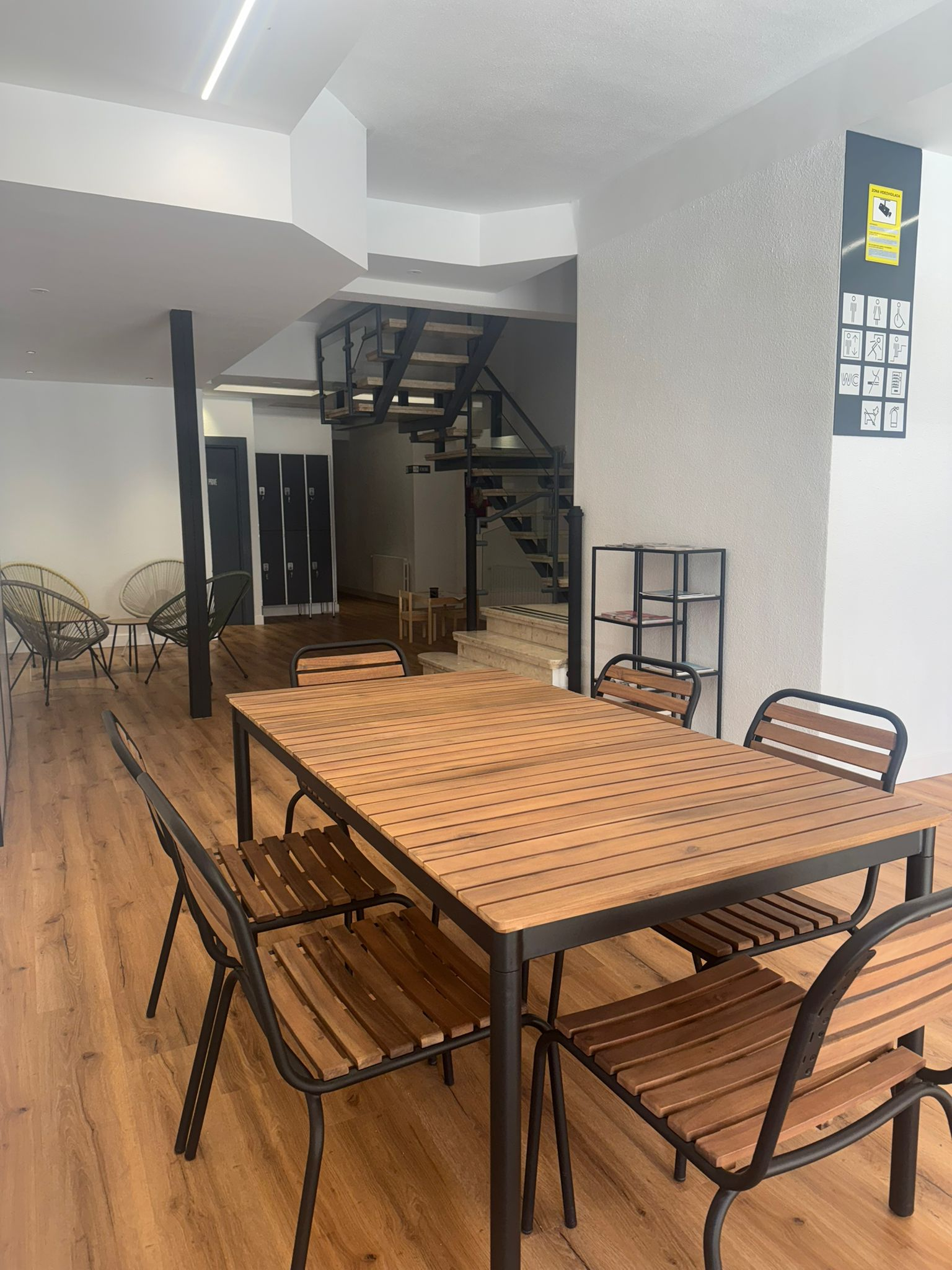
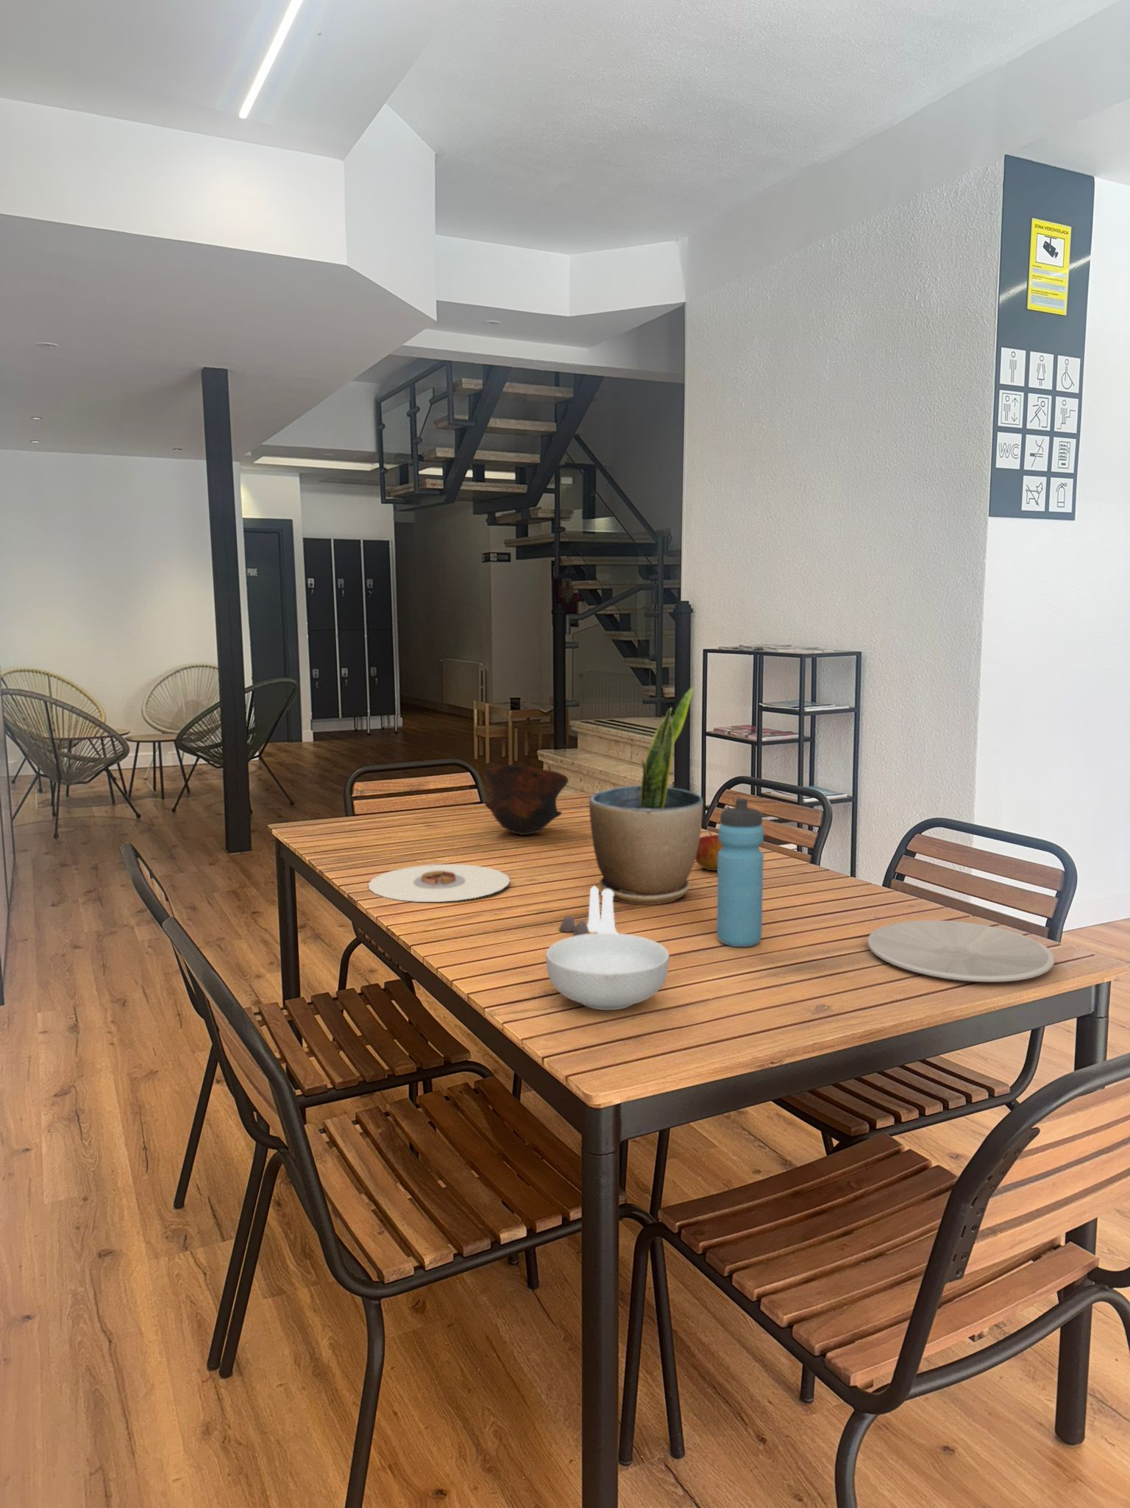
+ bowl [483,765,570,836]
+ potted plant [589,685,704,906]
+ salt and pepper shaker set [558,885,620,936]
+ plate [368,863,510,902]
+ apple [696,830,723,872]
+ cereal bowl [545,933,671,1010]
+ water bottle [716,798,764,948]
+ plate [866,920,1055,983]
